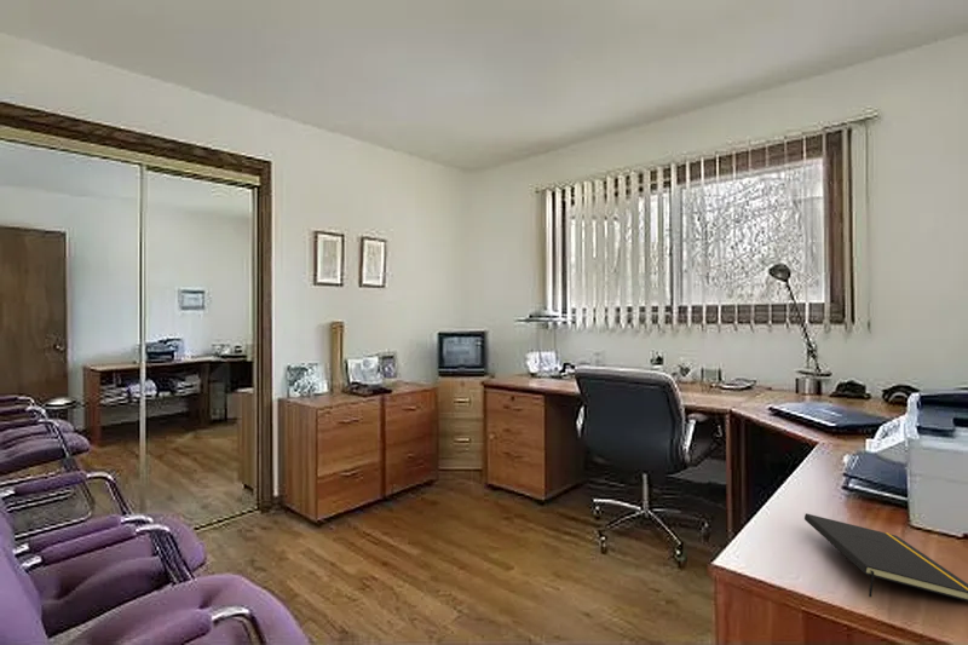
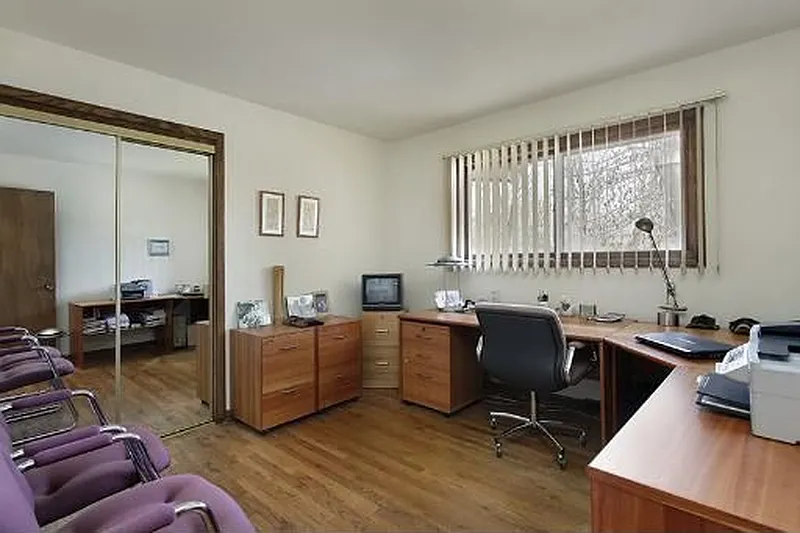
- notepad [803,513,968,603]
